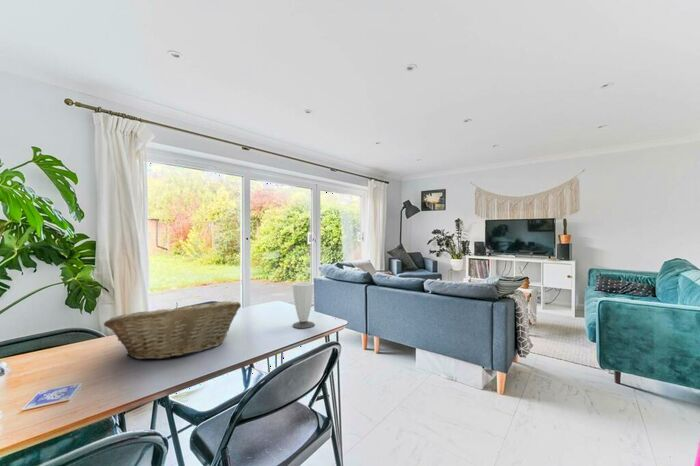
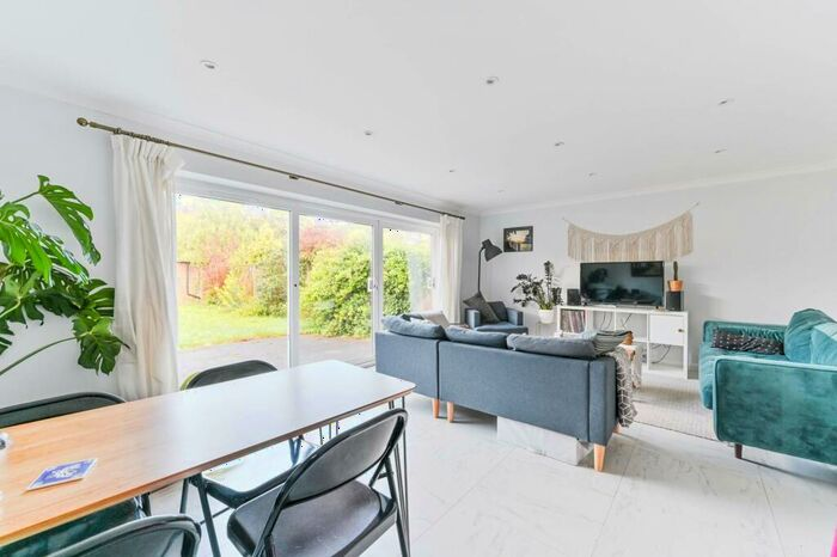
- fruit basket [103,300,242,360]
- cup [291,281,315,329]
